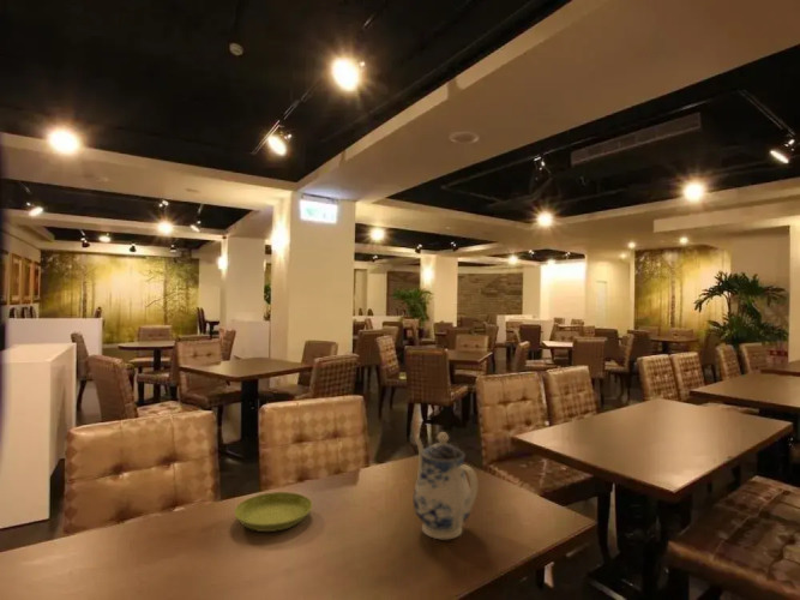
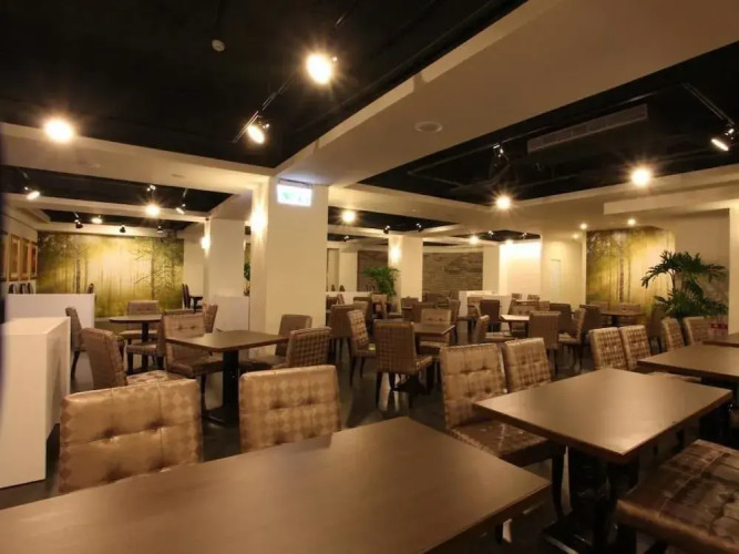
- saucer [233,491,314,533]
- teapot [411,431,479,540]
